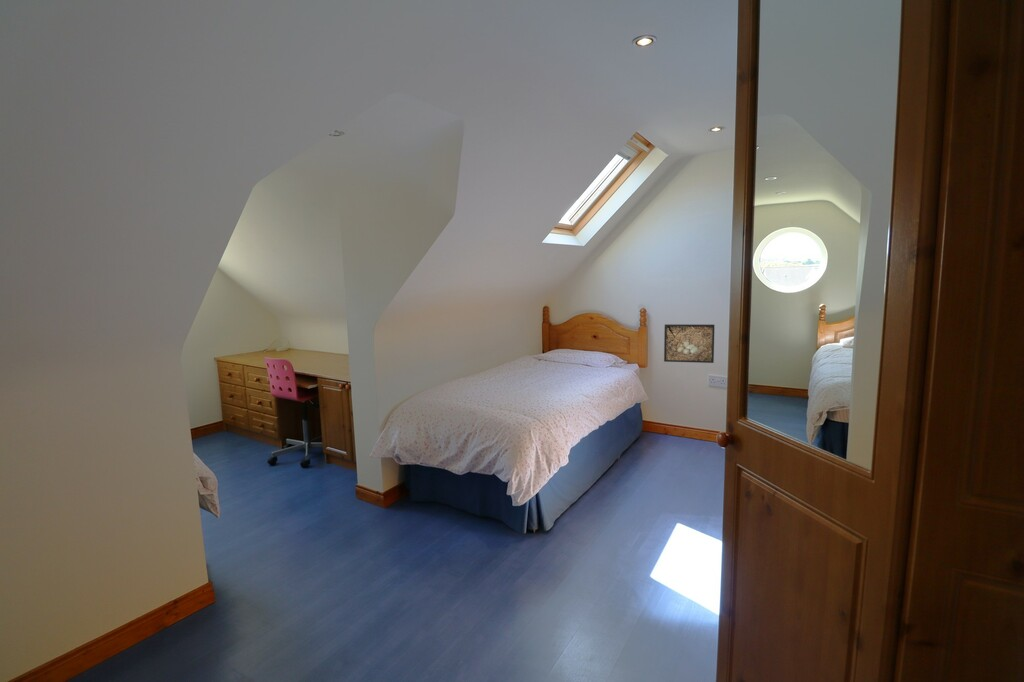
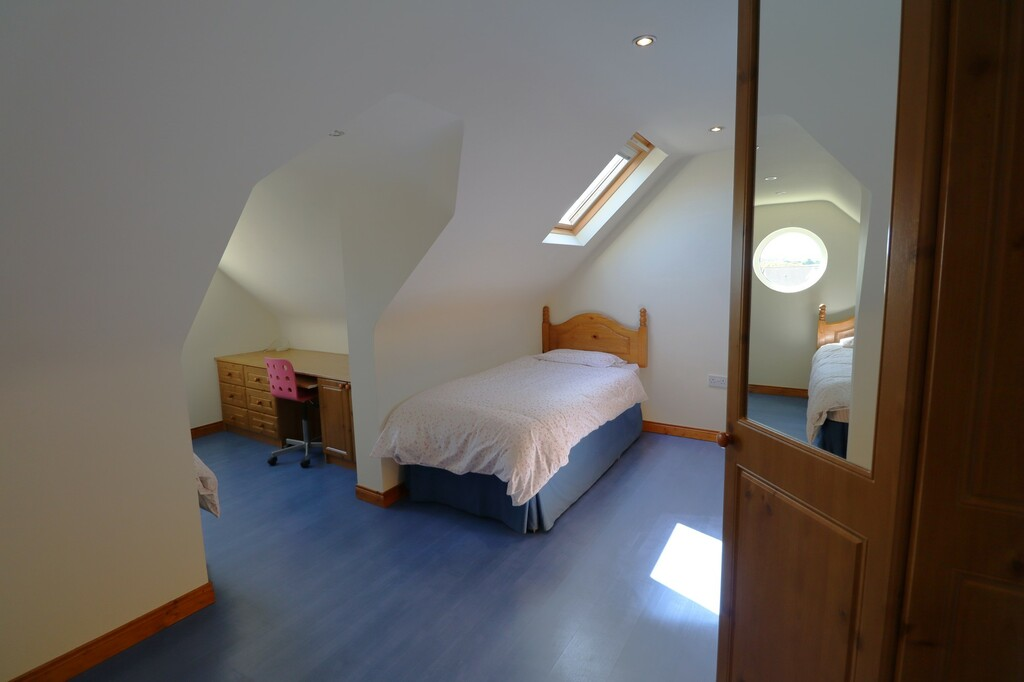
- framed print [663,323,716,364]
